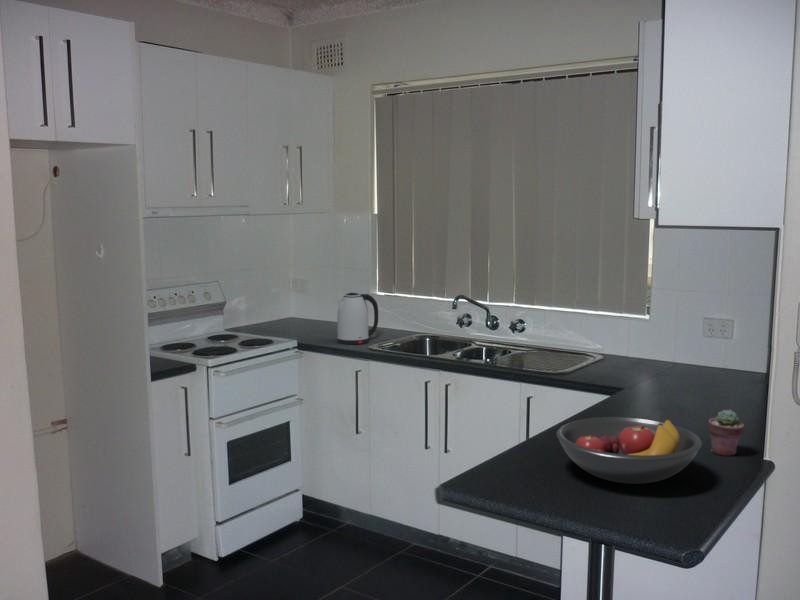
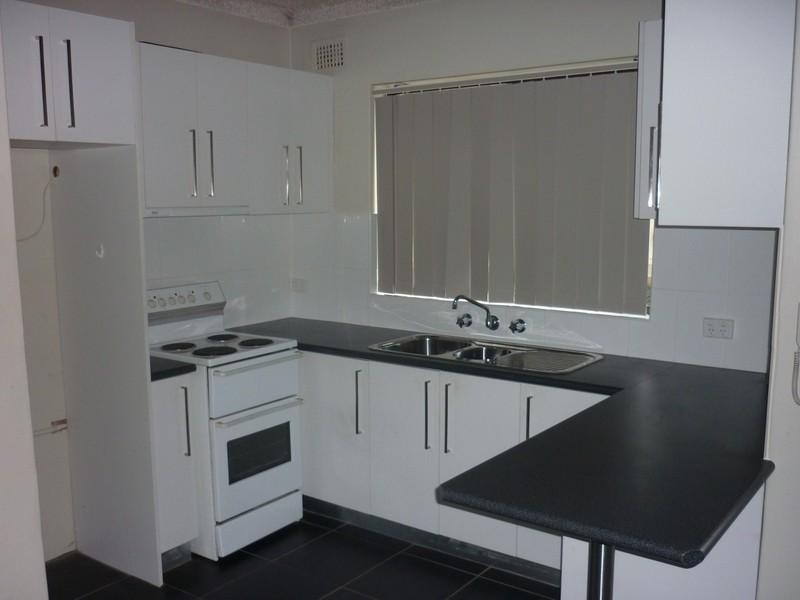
- potted succulent [707,409,745,457]
- fruit bowl [556,416,703,485]
- kettle [336,292,379,346]
